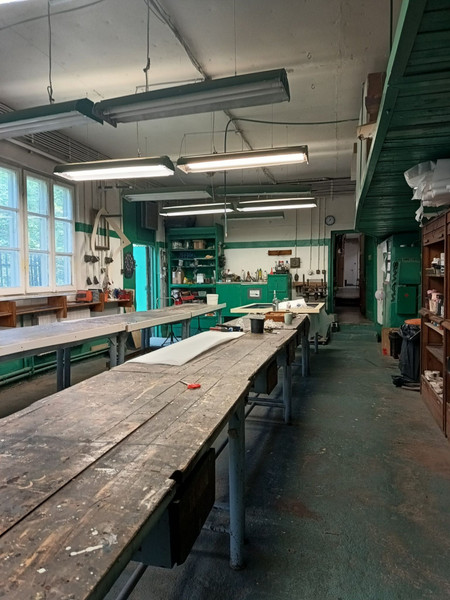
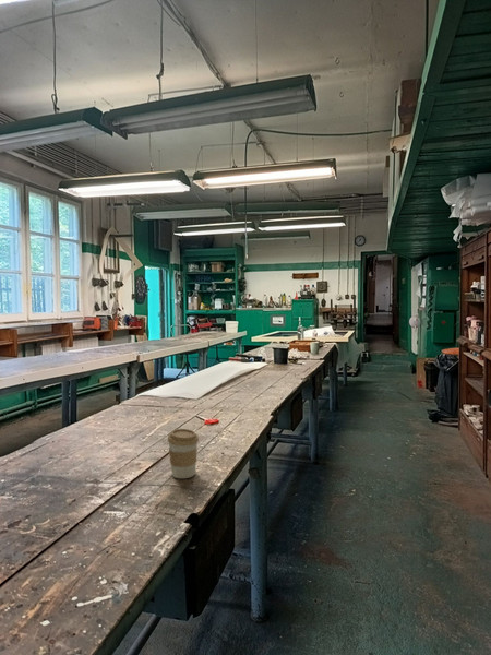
+ coffee cup [166,428,200,479]
